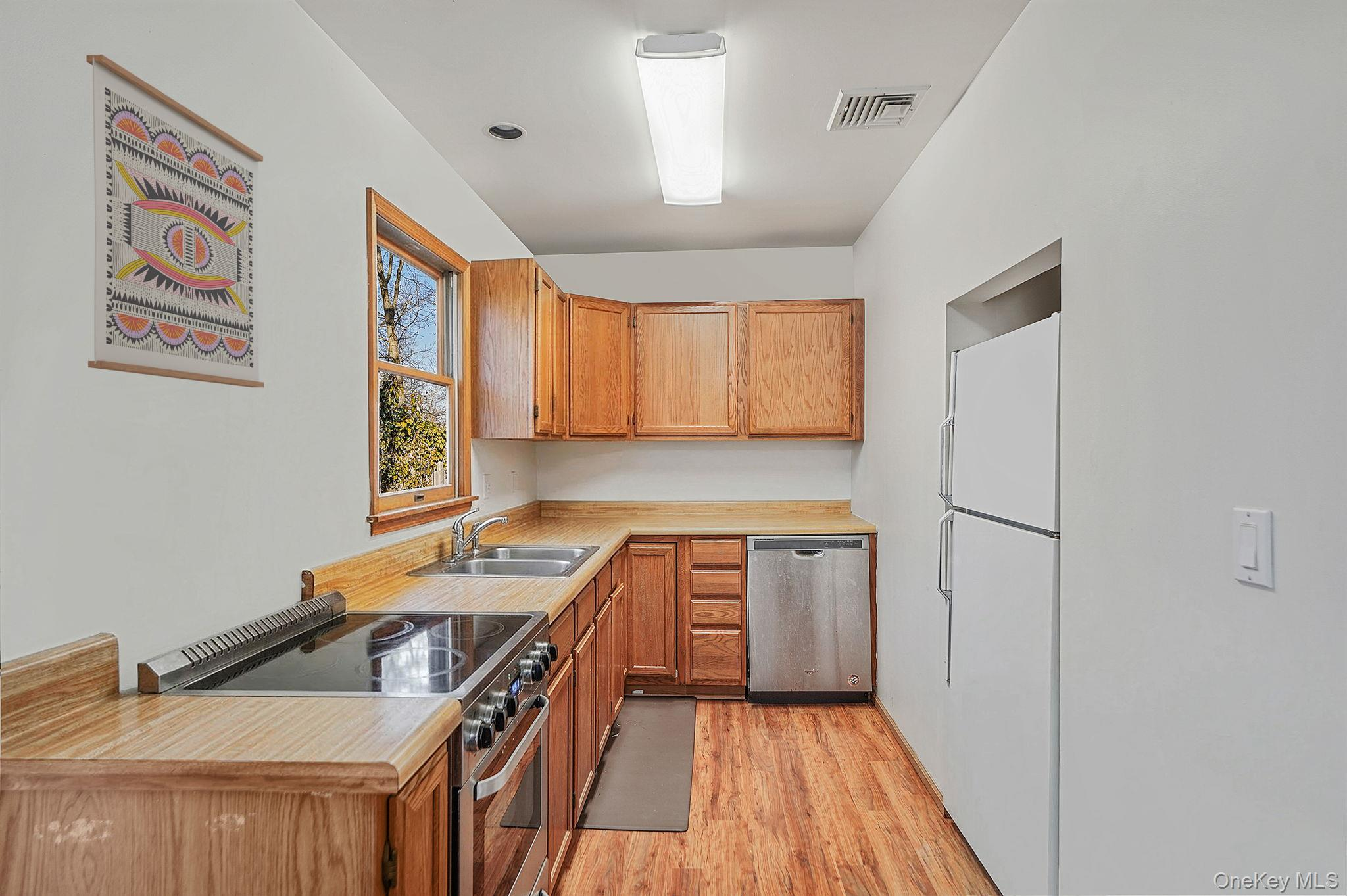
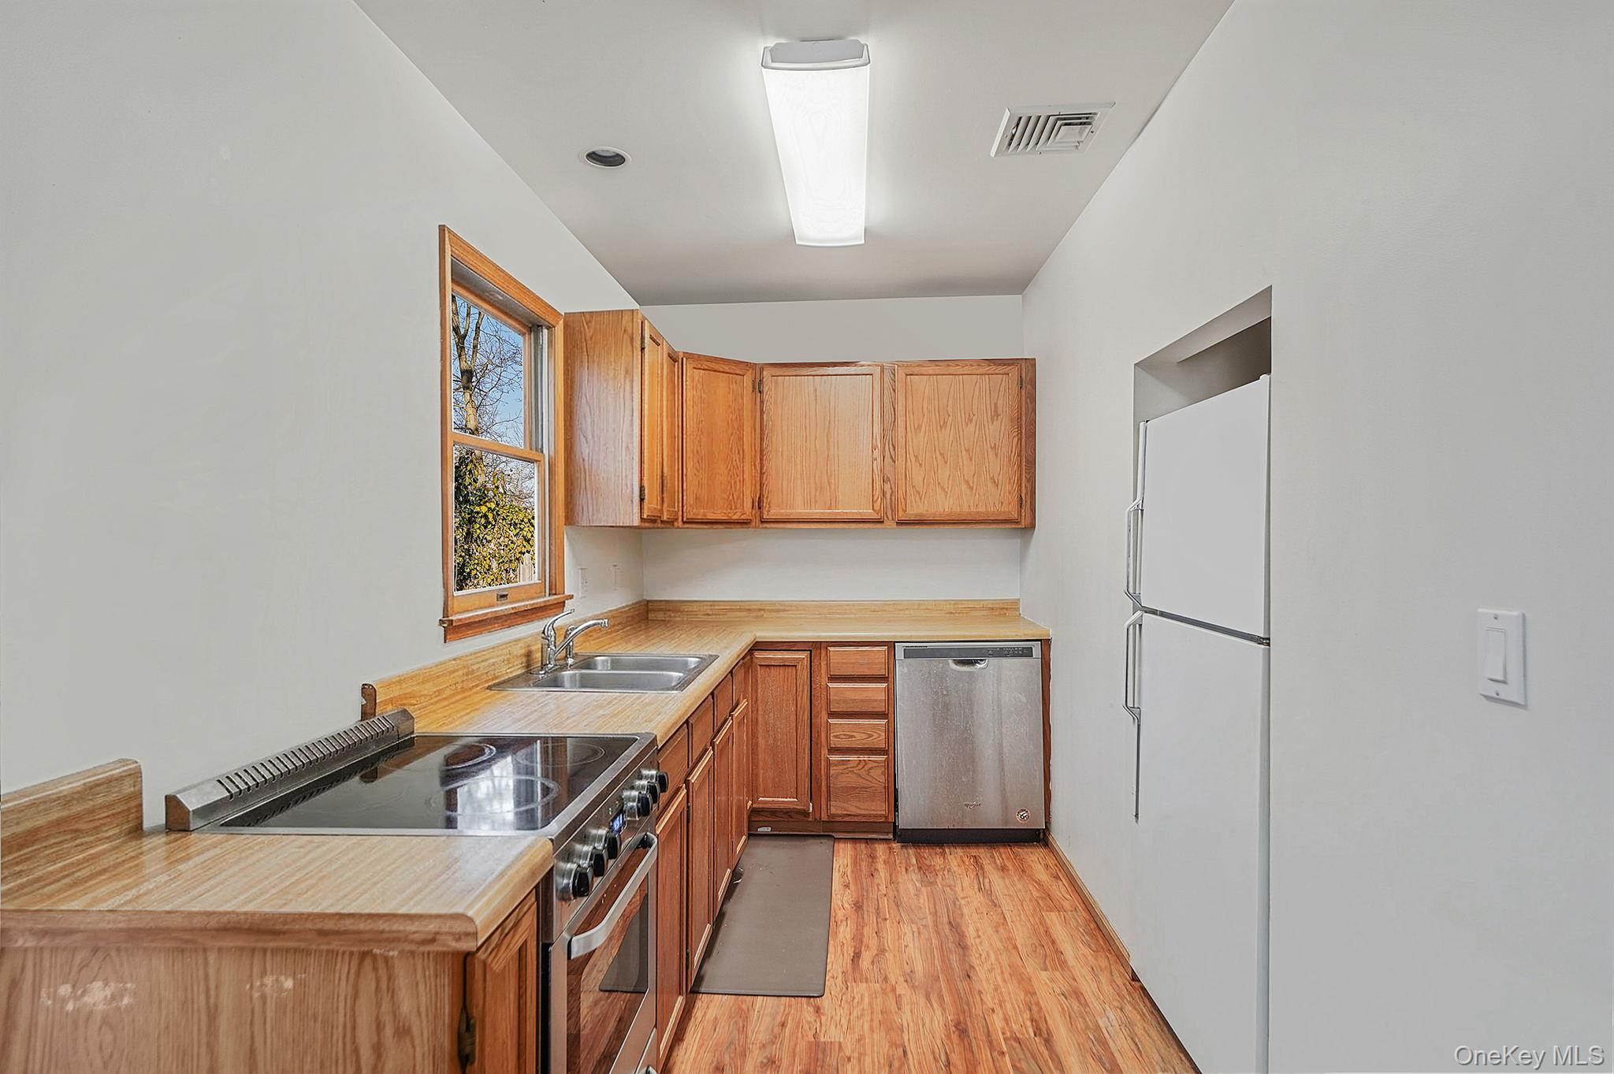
- wall art [86,54,264,388]
